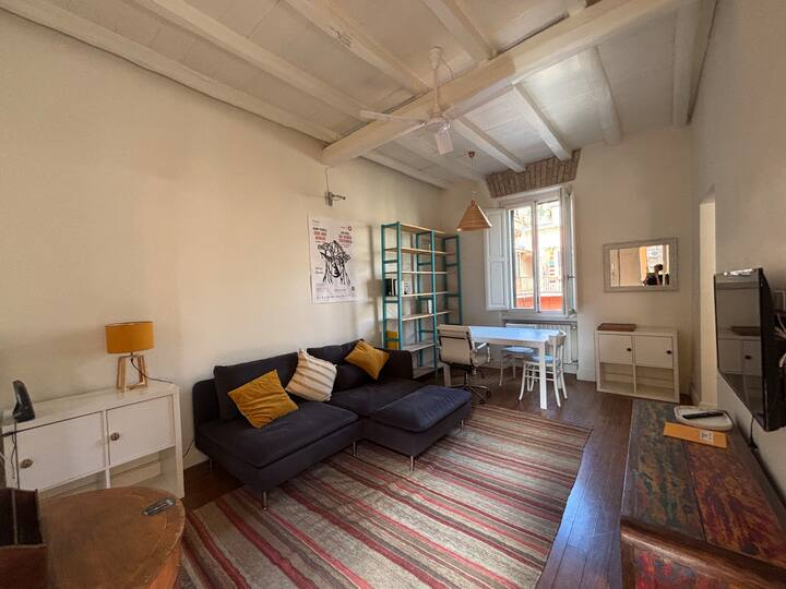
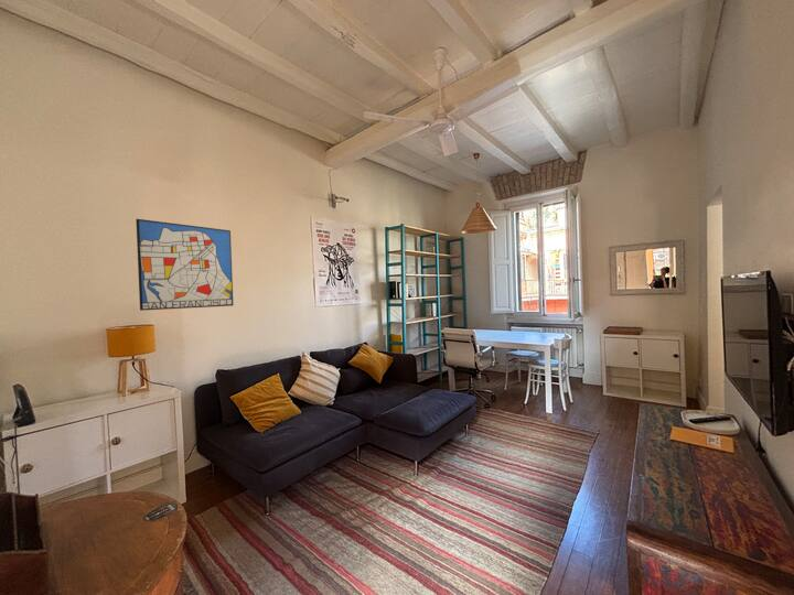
+ wall art [135,218,235,312]
